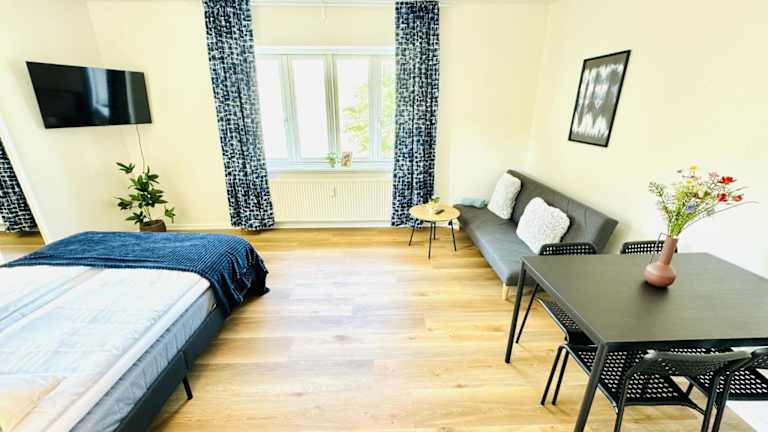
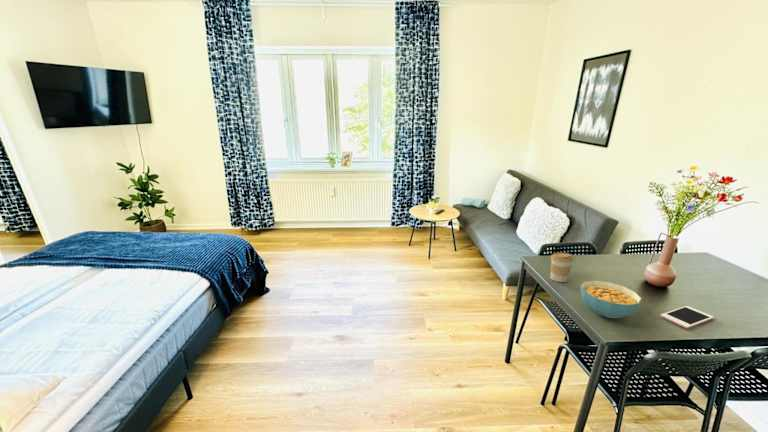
+ cell phone [660,305,715,329]
+ coffee cup [550,252,574,283]
+ cereal bowl [579,280,643,319]
